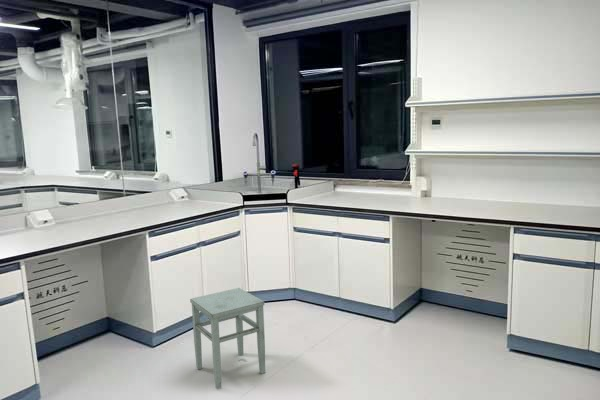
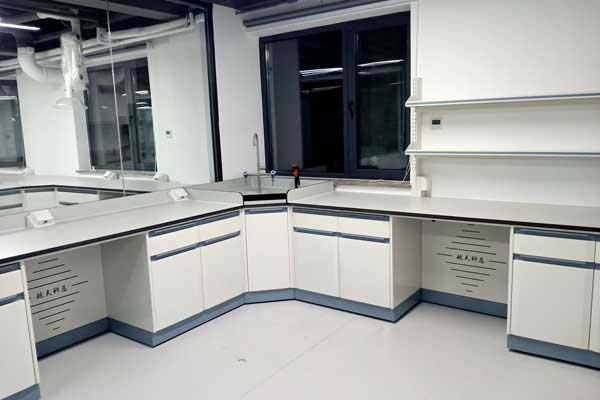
- stool [189,287,266,390]
